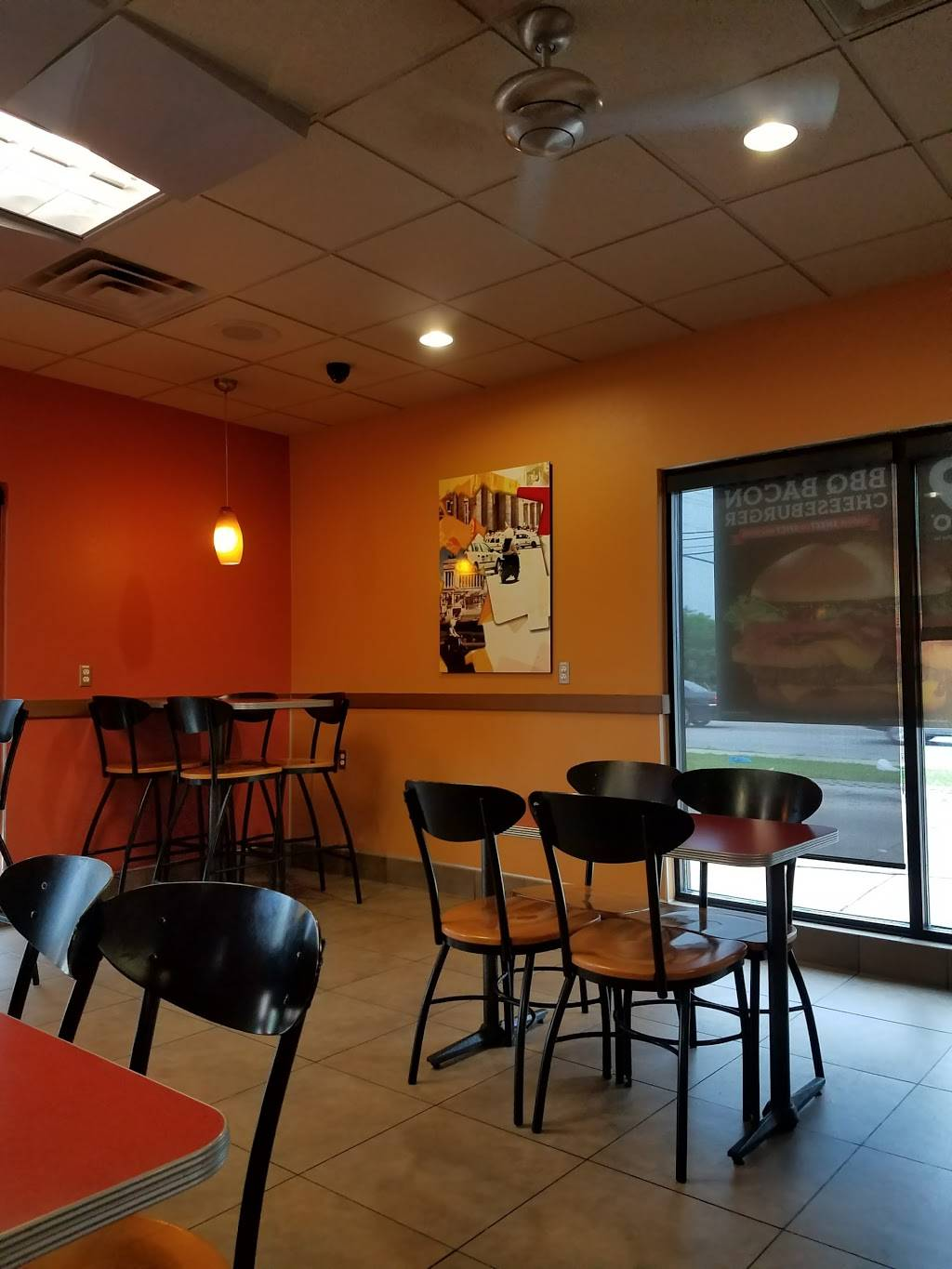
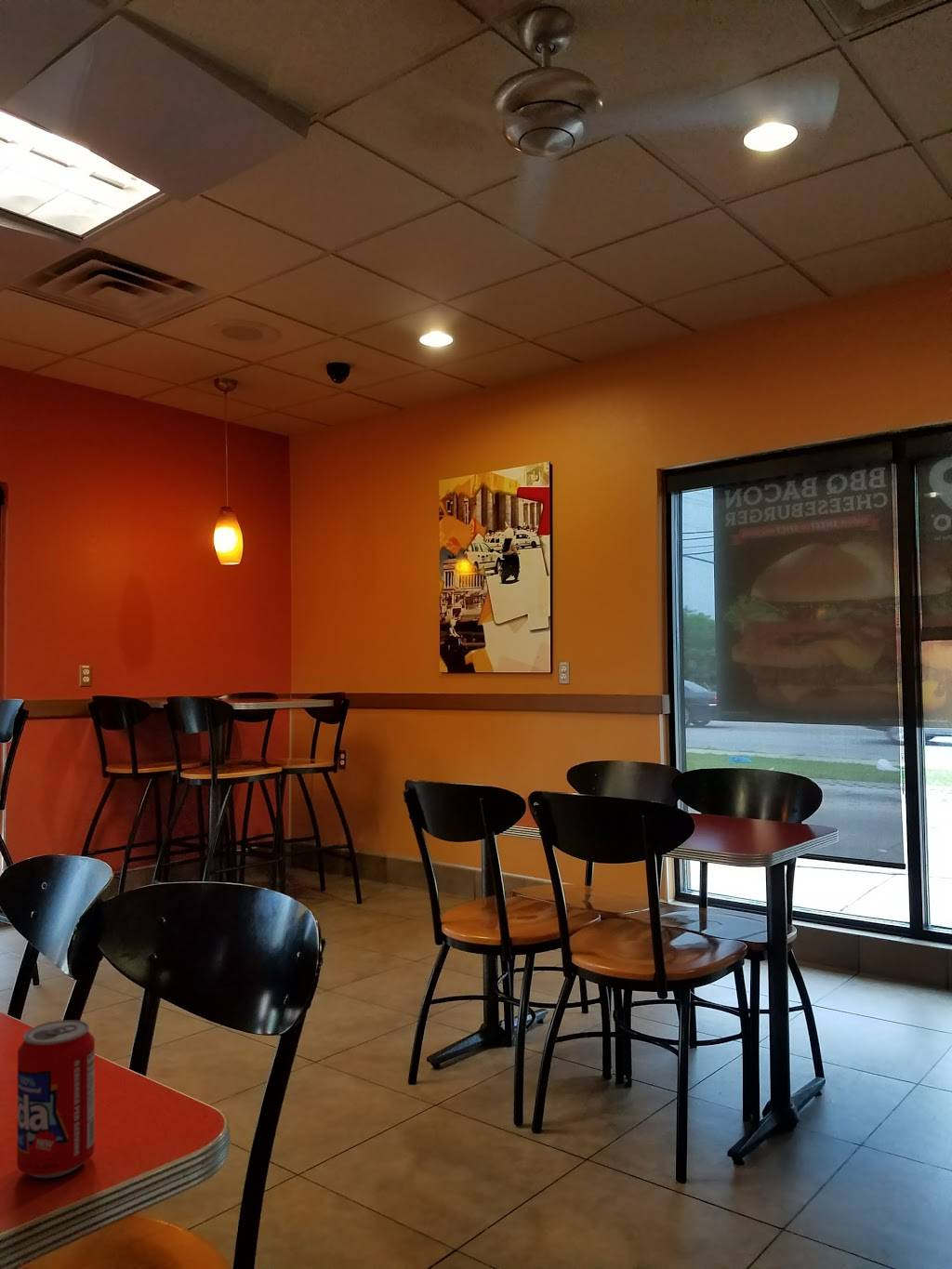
+ beverage can [16,1019,96,1179]
